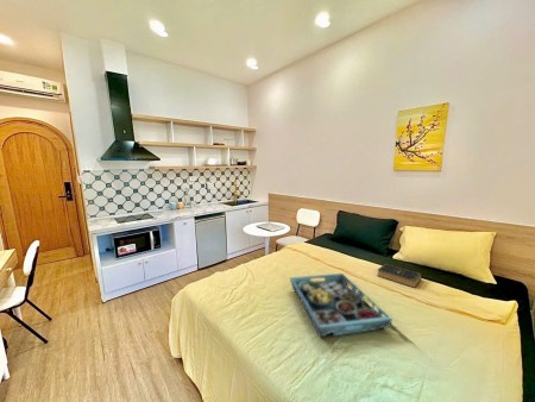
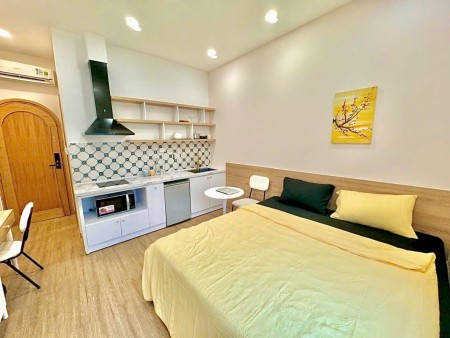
- book [376,263,423,289]
- serving tray [289,272,394,339]
